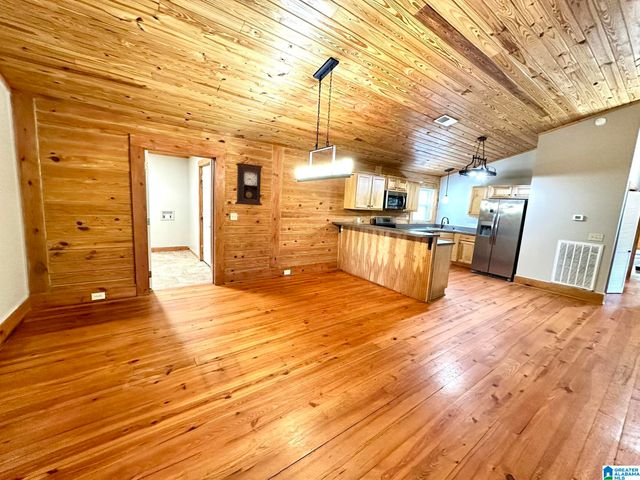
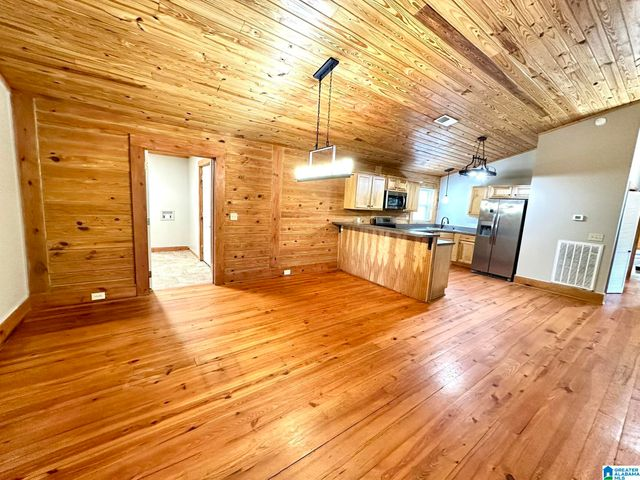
- pendulum clock [234,162,264,206]
